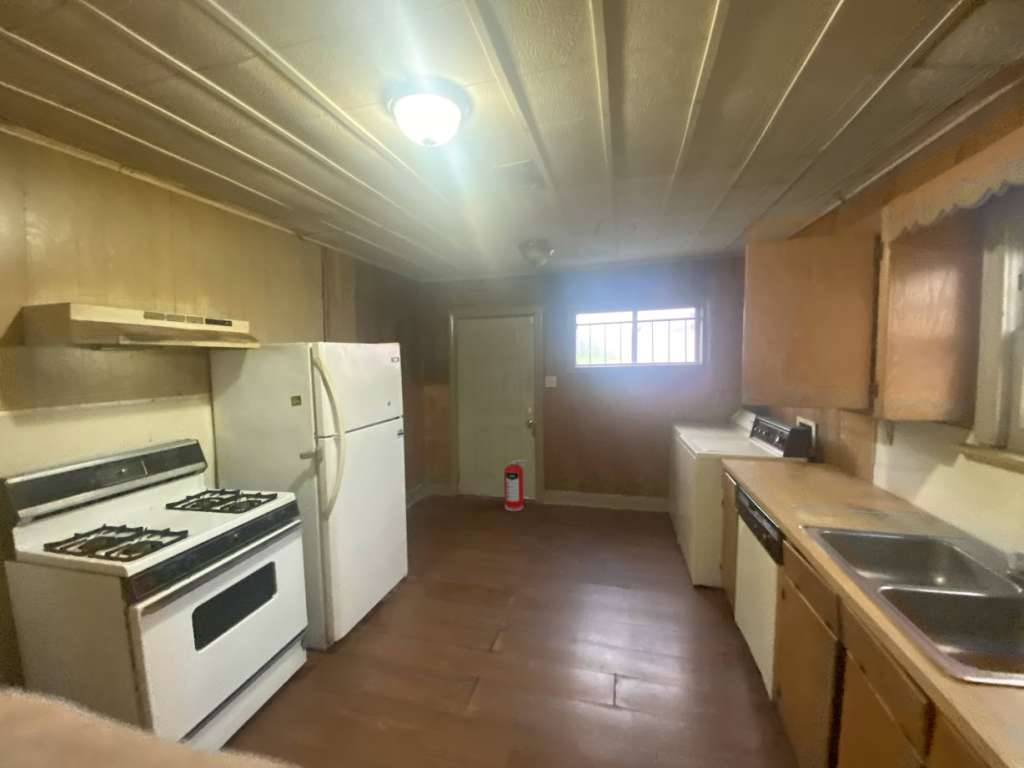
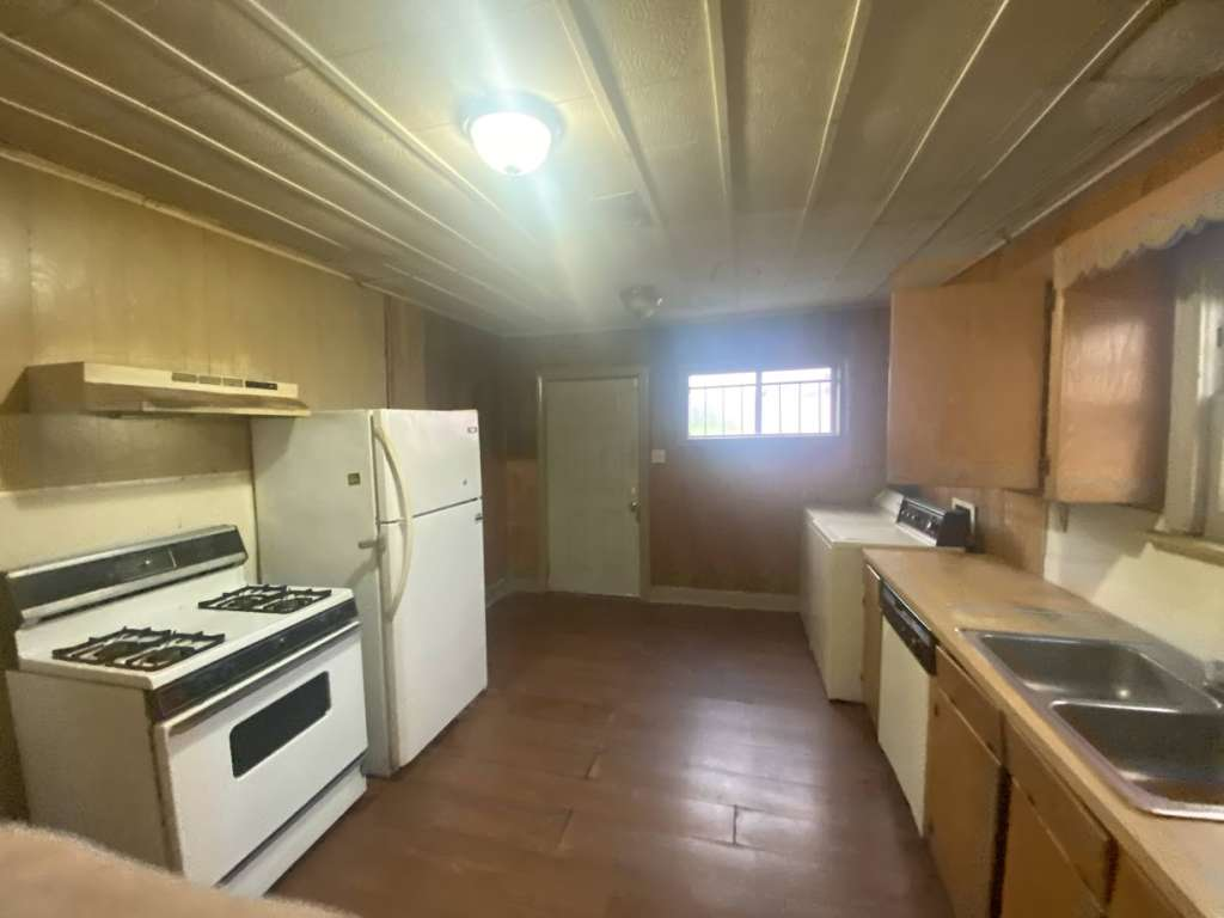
- fire extinguisher [503,459,528,512]
